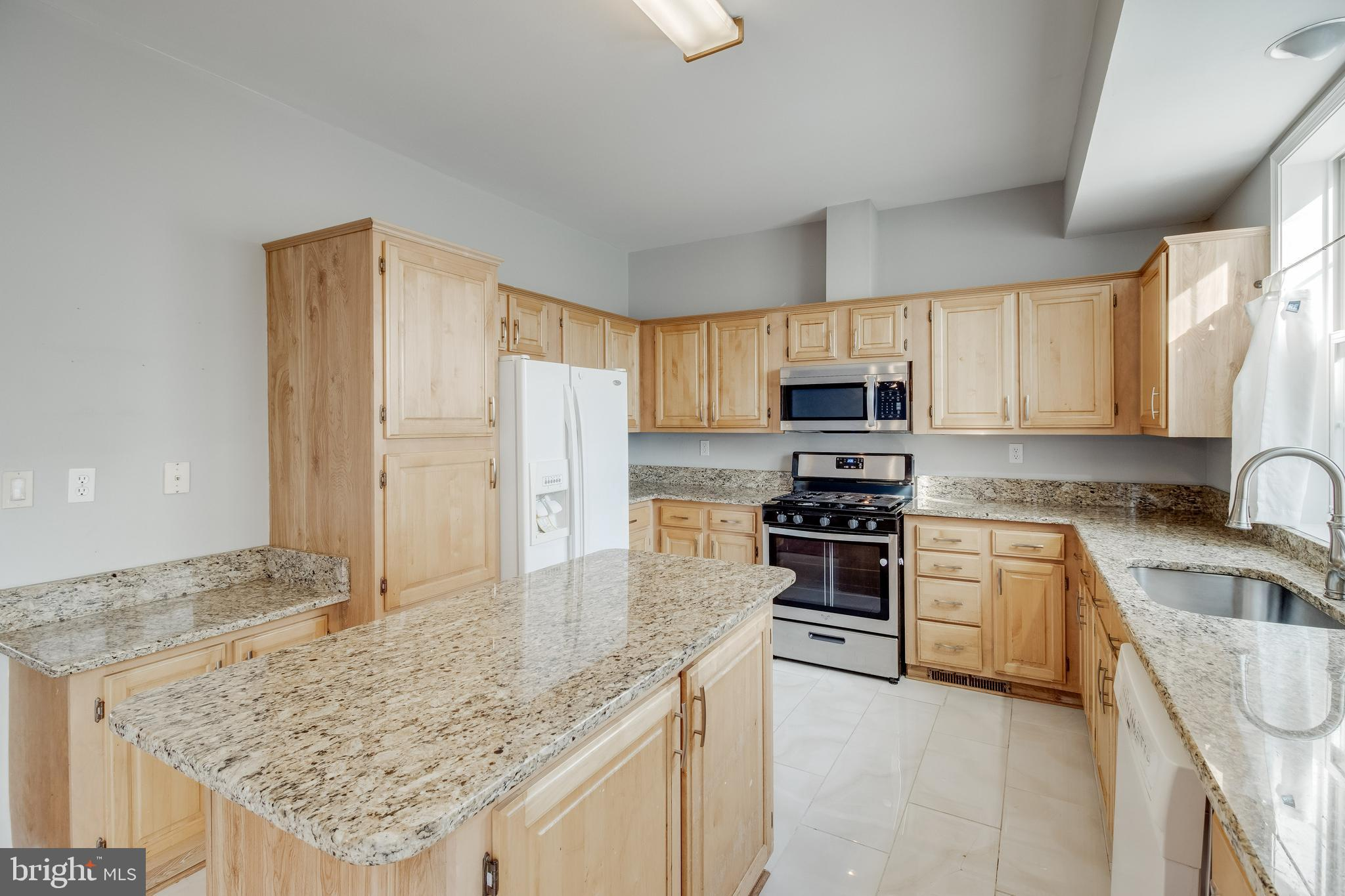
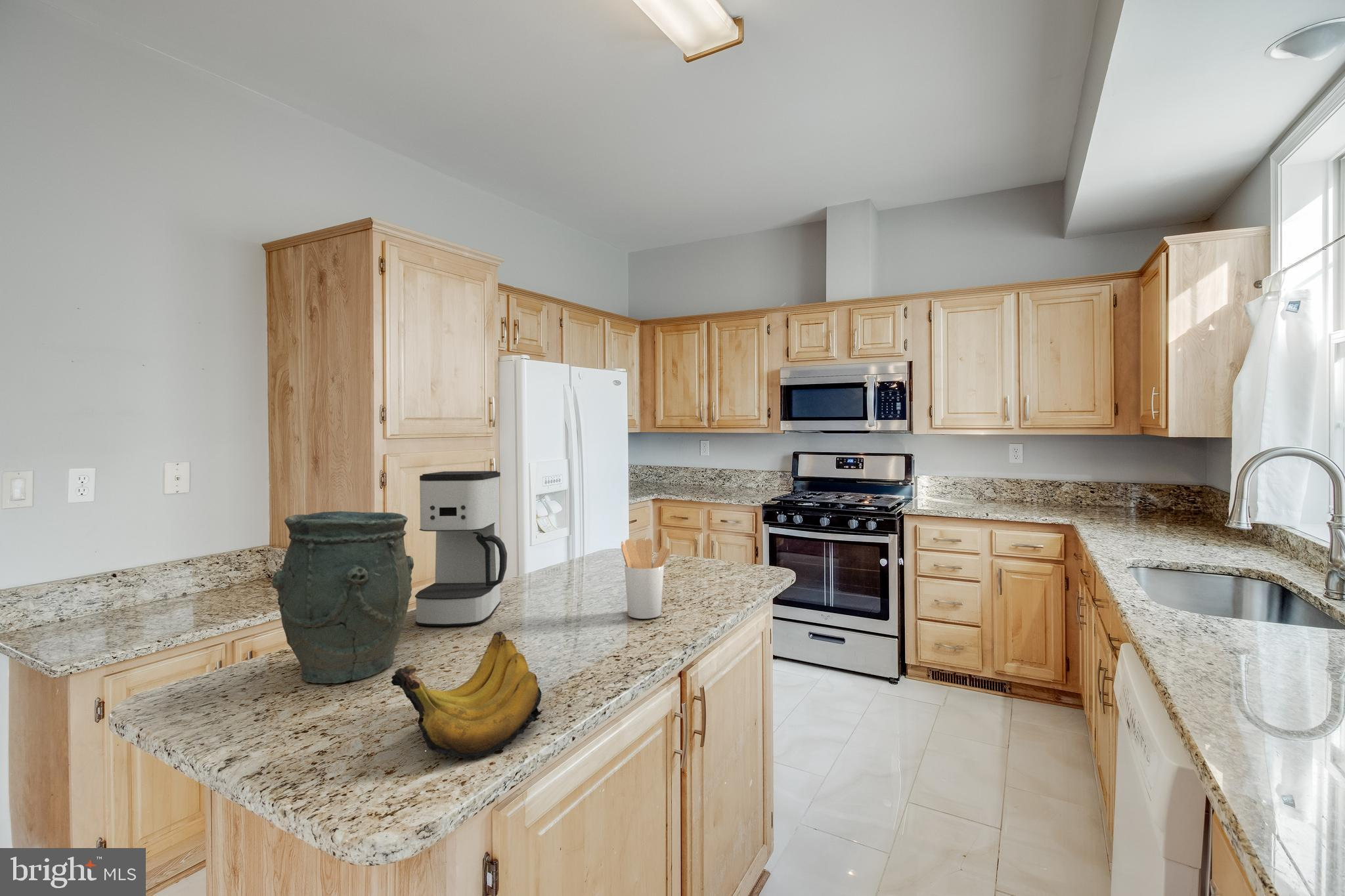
+ vase [271,511,414,684]
+ banana bunch [391,631,542,759]
+ coffee maker [414,471,508,627]
+ utensil holder [621,538,671,620]
